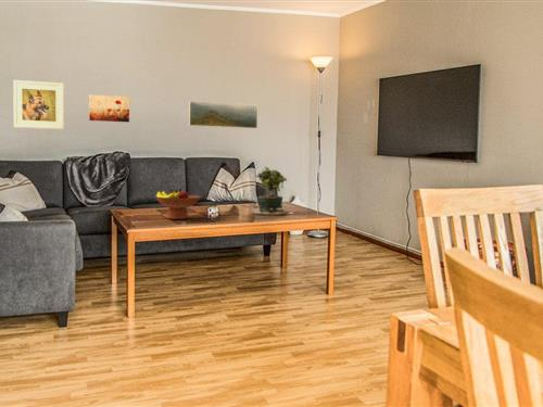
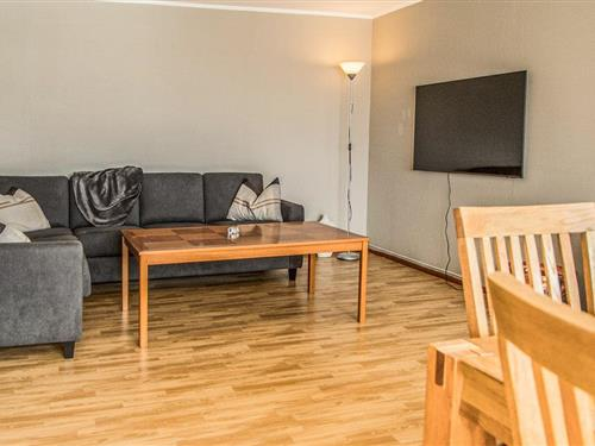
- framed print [188,100,258,129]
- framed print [12,79,65,130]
- wall art [88,93,130,124]
- potted plant [250,165,289,216]
- fruit bowl [154,188,202,220]
